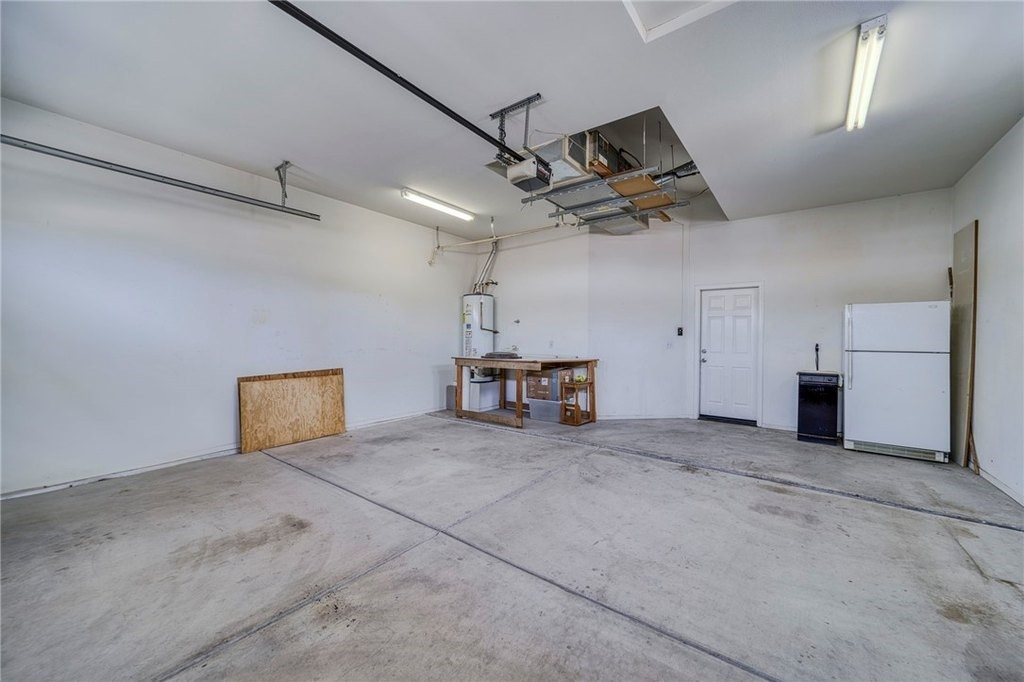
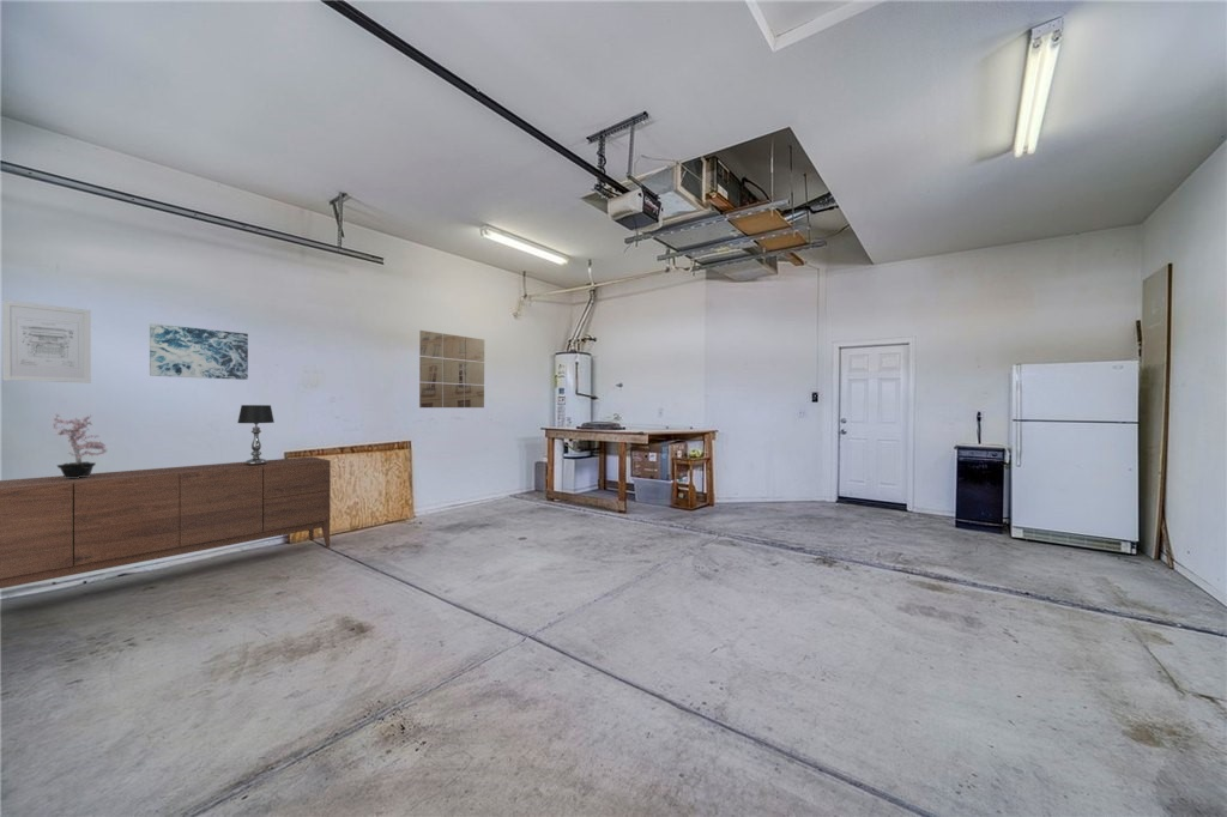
+ sideboard [0,455,332,589]
+ table lamp [237,404,276,466]
+ potted plant [50,412,108,478]
+ wall art [418,329,485,408]
+ wall art [149,322,249,381]
+ wall art [1,299,92,385]
